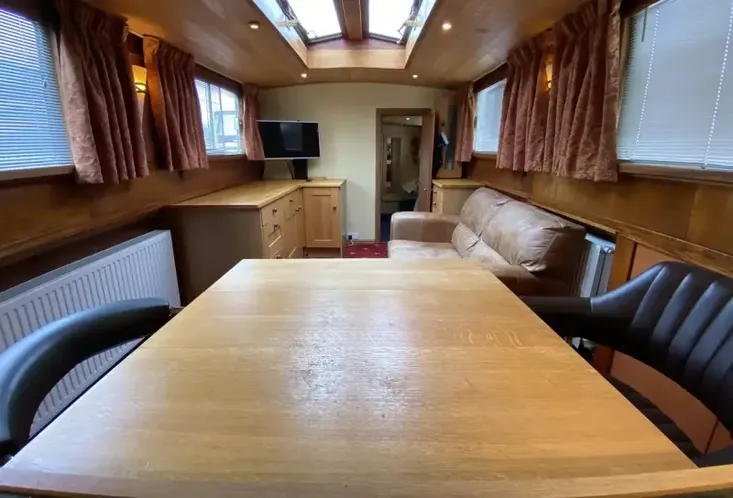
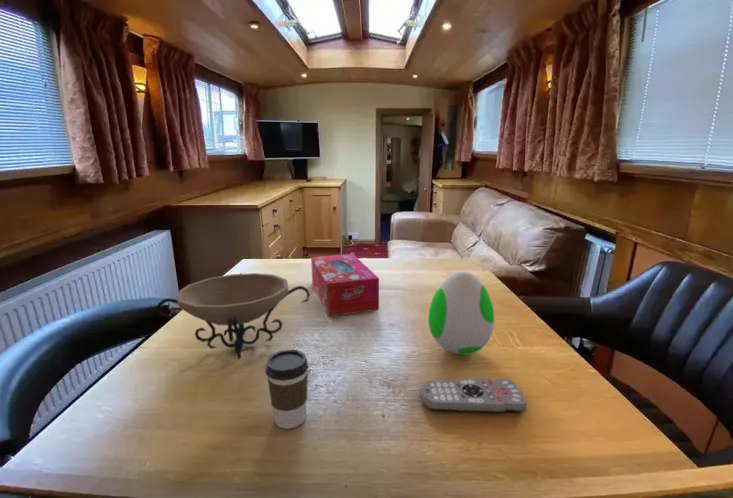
+ remote control [419,378,528,414]
+ coffee cup [265,348,310,430]
+ decorative egg [427,270,495,356]
+ tissue box [310,253,380,318]
+ decorative bowl [155,272,311,360]
